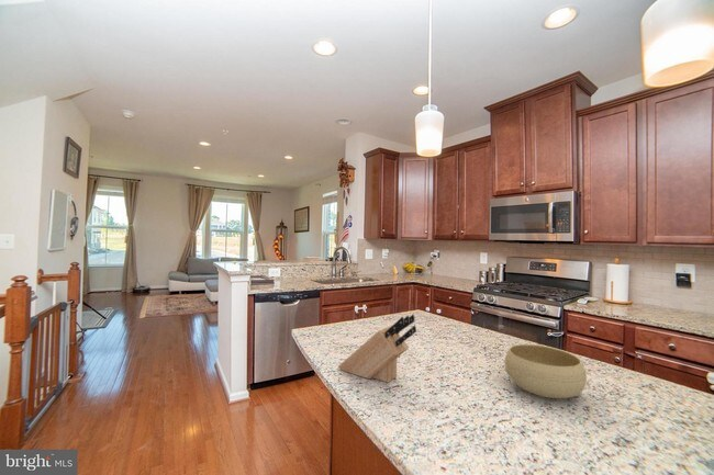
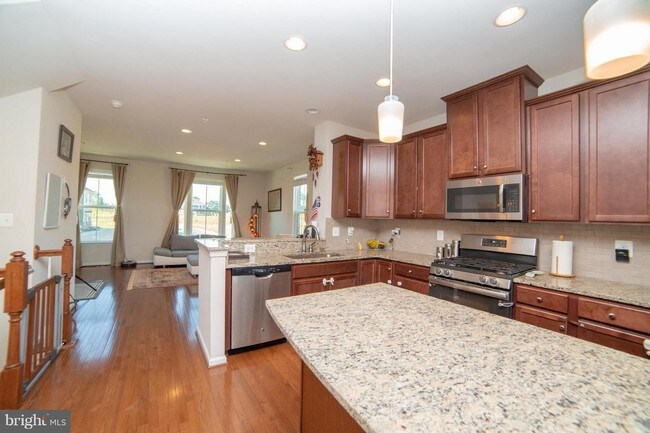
- bowl [504,343,588,399]
- knife block [337,314,417,384]
